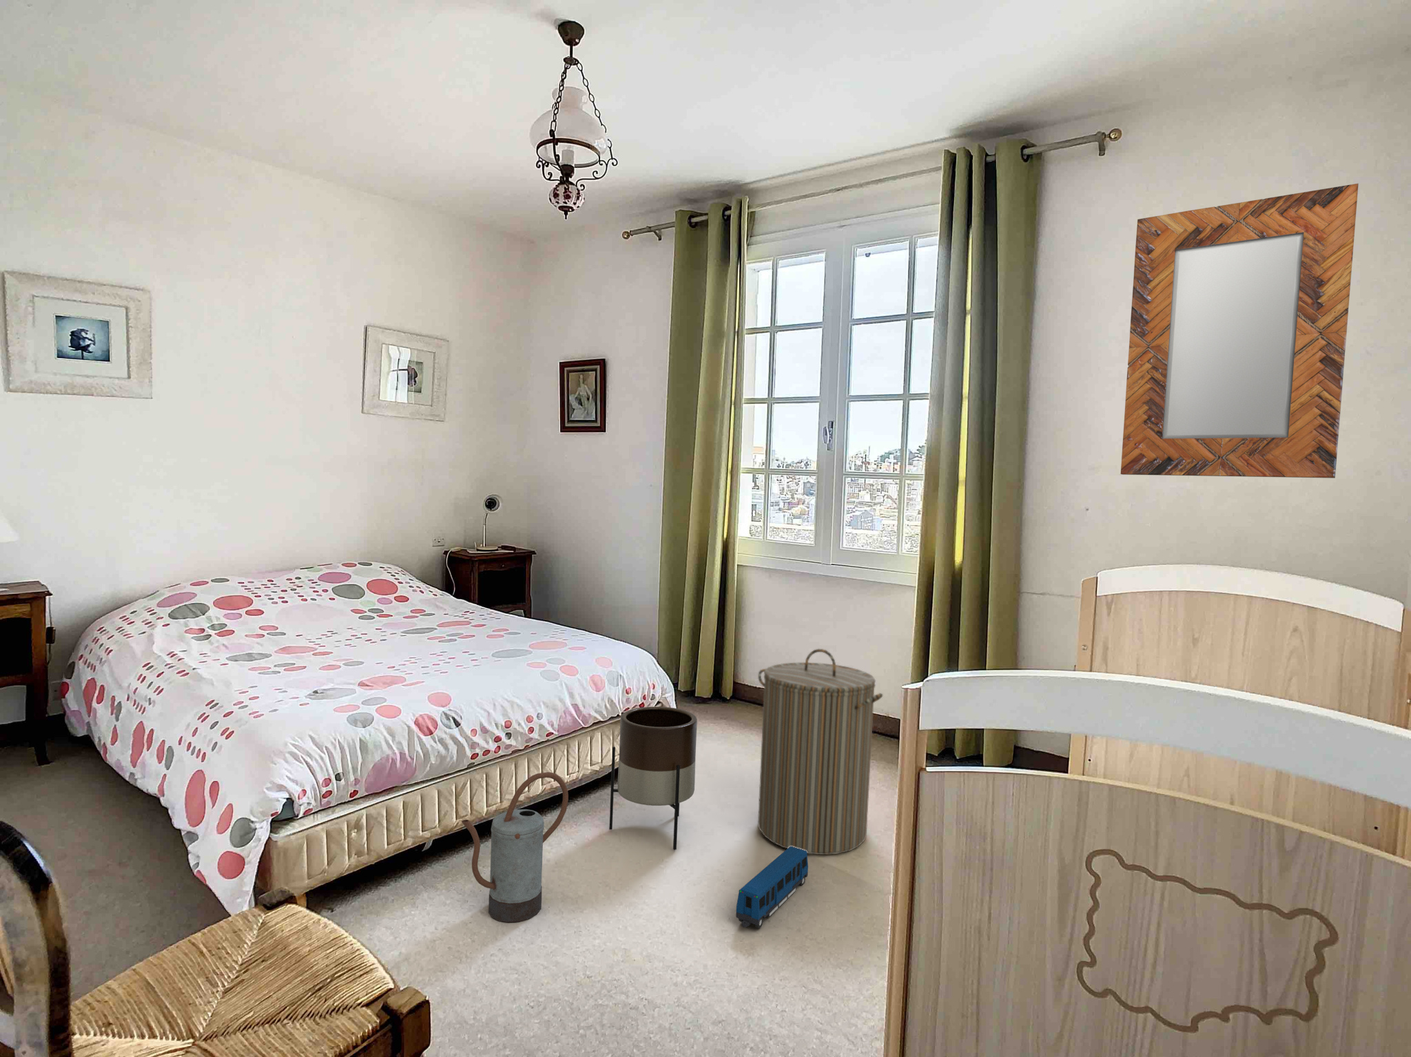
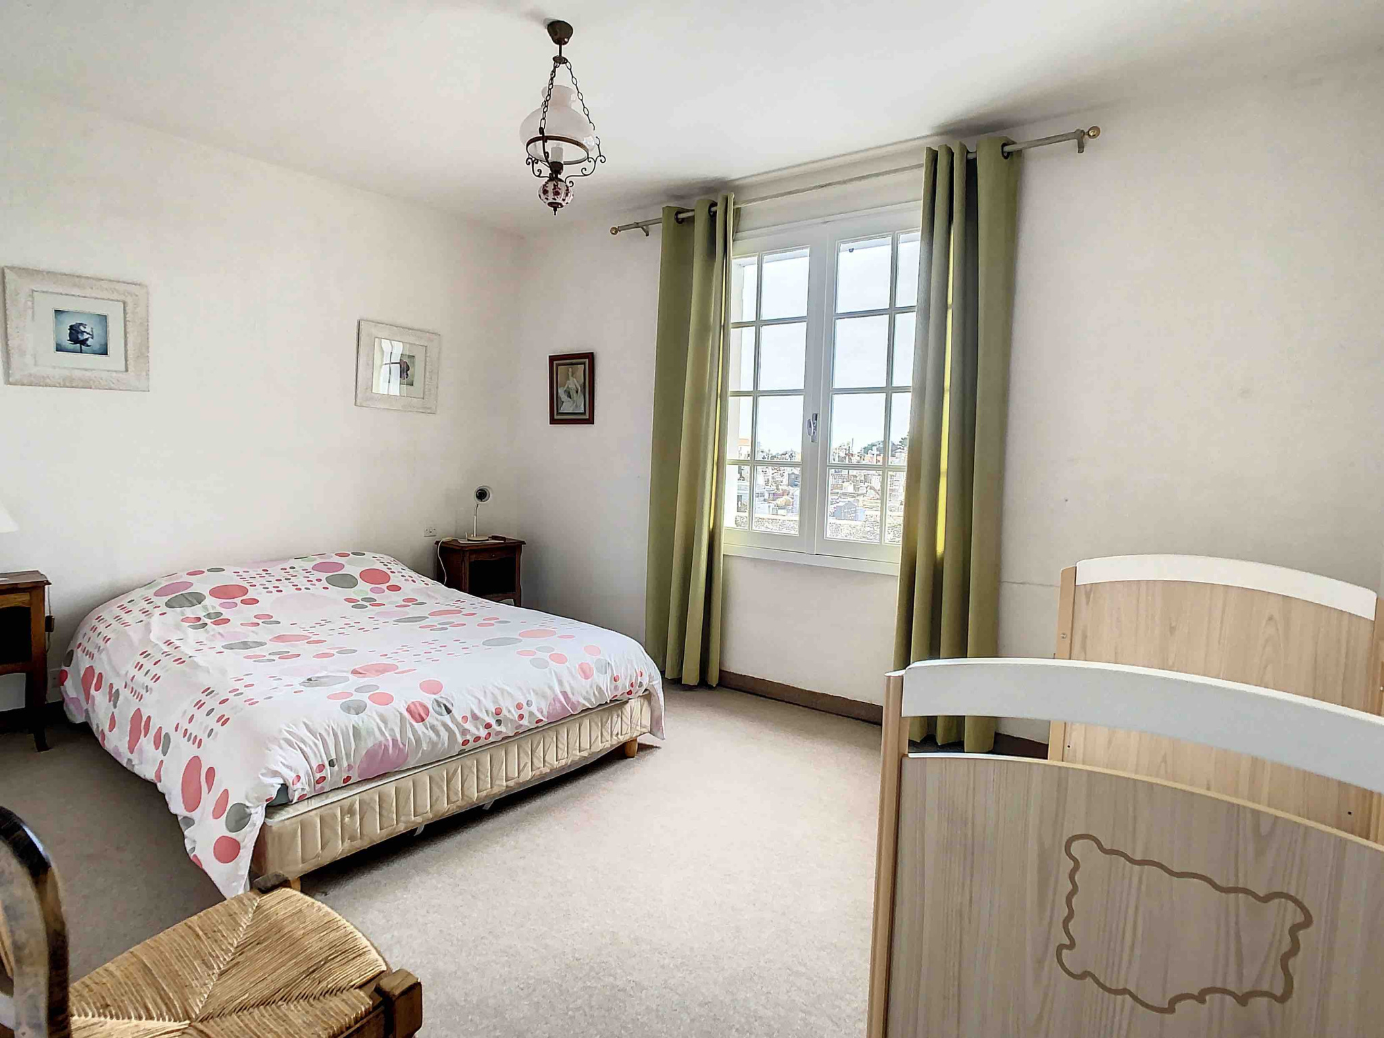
- watering can [461,772,569,923]
- home mirror [1120,183,1359,479]
- planter [609,706,698,850]
- toy train [735,846,809,929]
- laundry hamper [758,648,883,855]
